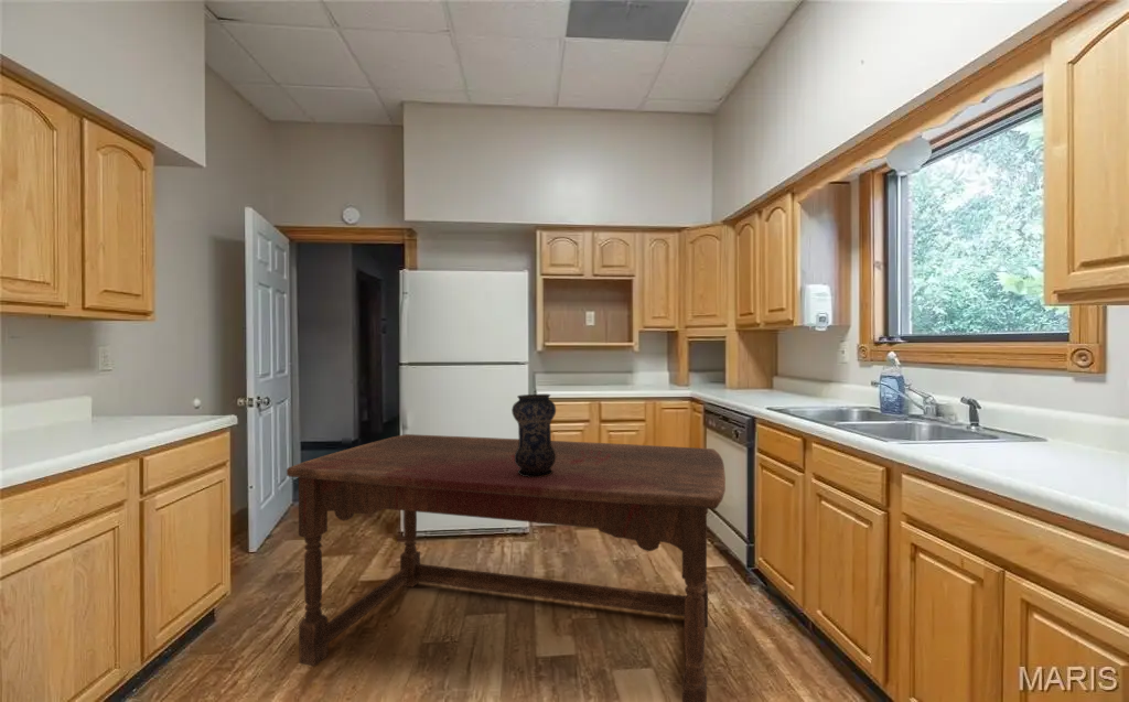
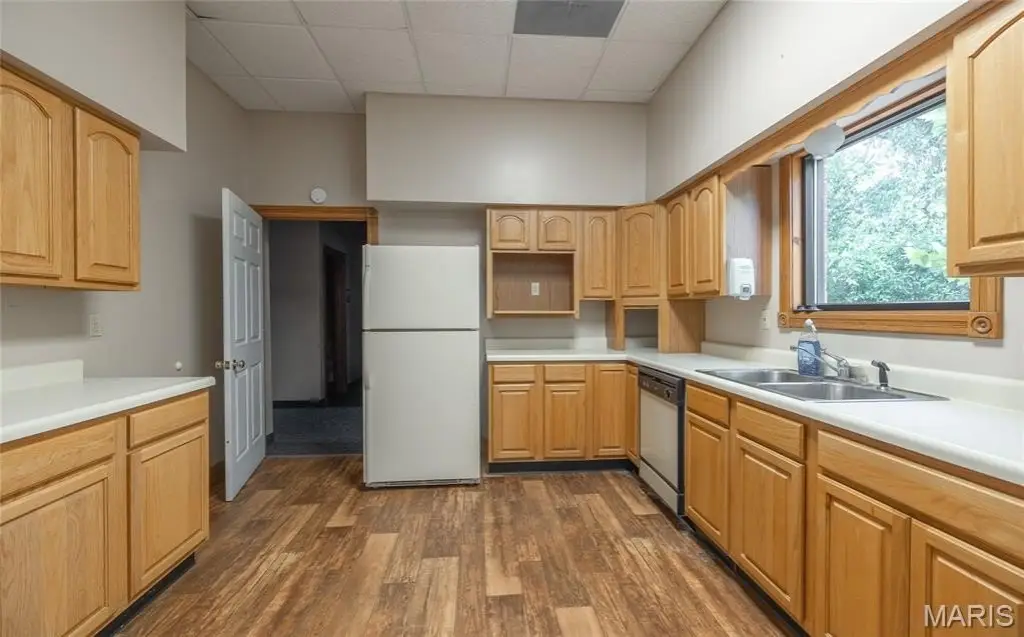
- dining table [286,433,727,702]
- vase [510,393,557,477]
